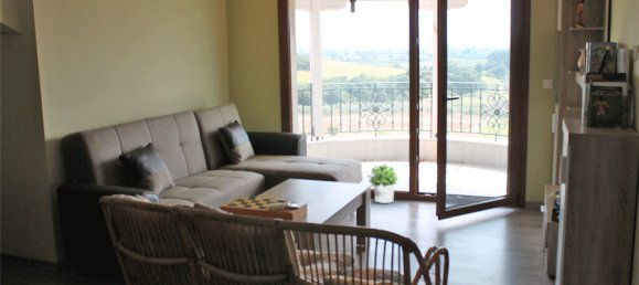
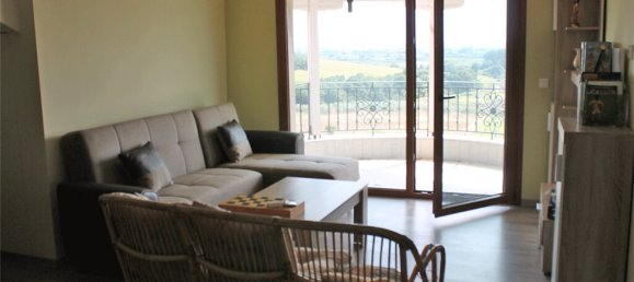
- potted plant [366,163,398,204]
